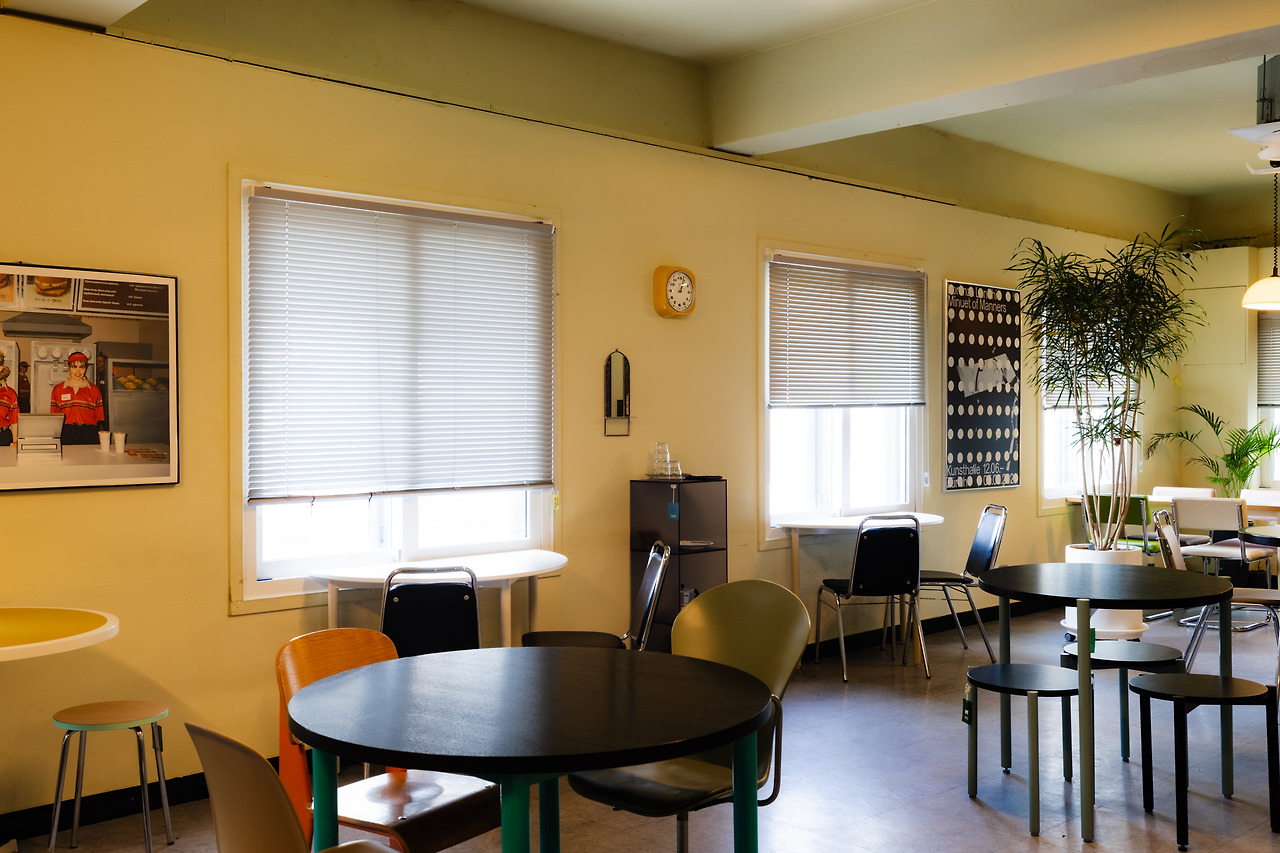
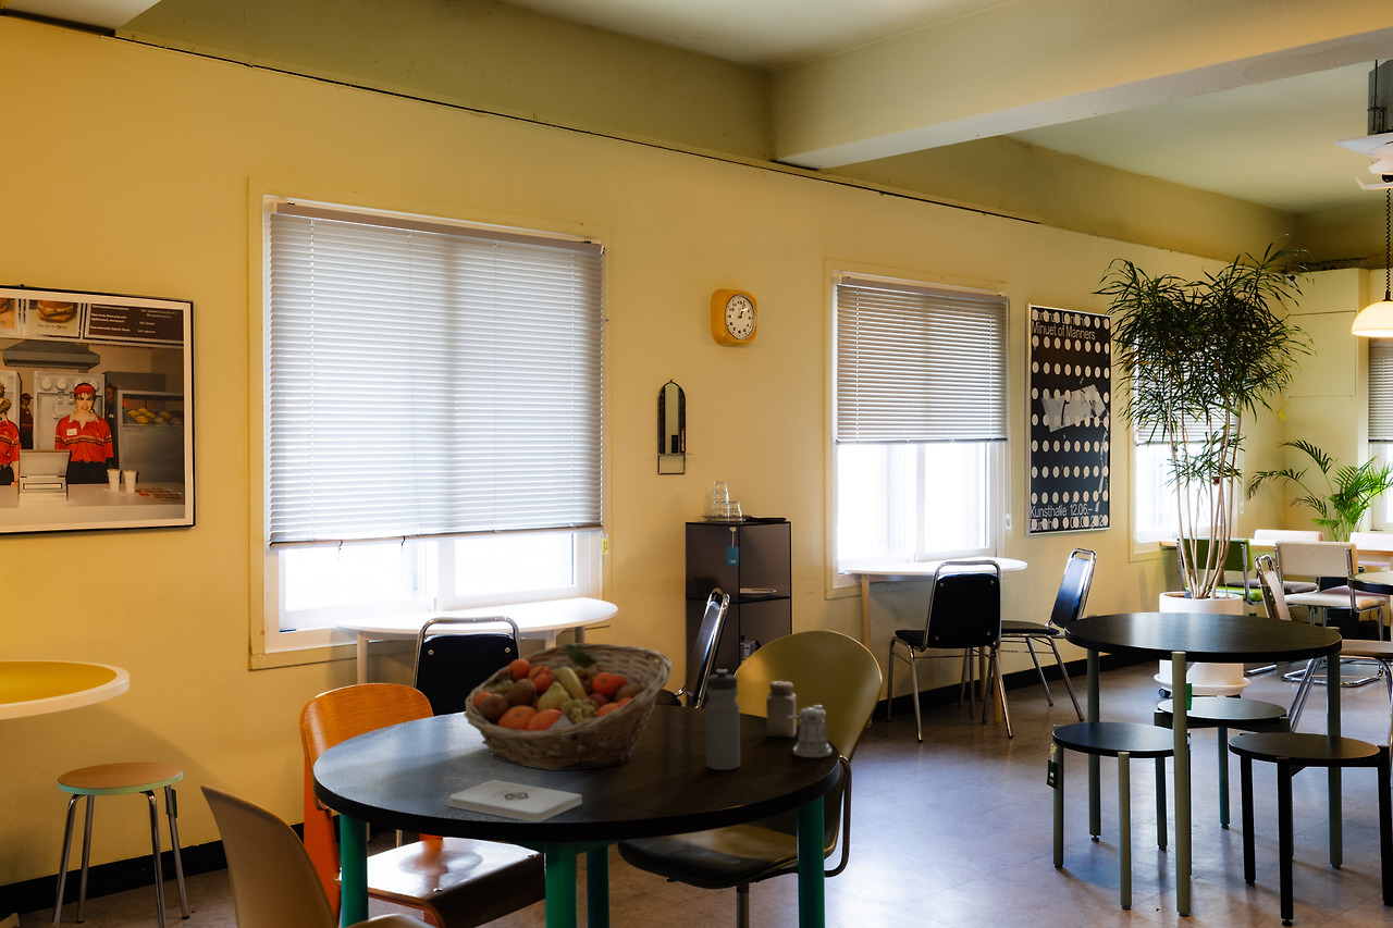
+ water bottle [704,668,741,771]
+ fruit basket [463,642,674,771]
+ salt shaker [765,680,798,739]
+ pepper shaker [787,704,833,758]
+ notepad [448,779,582,824]
